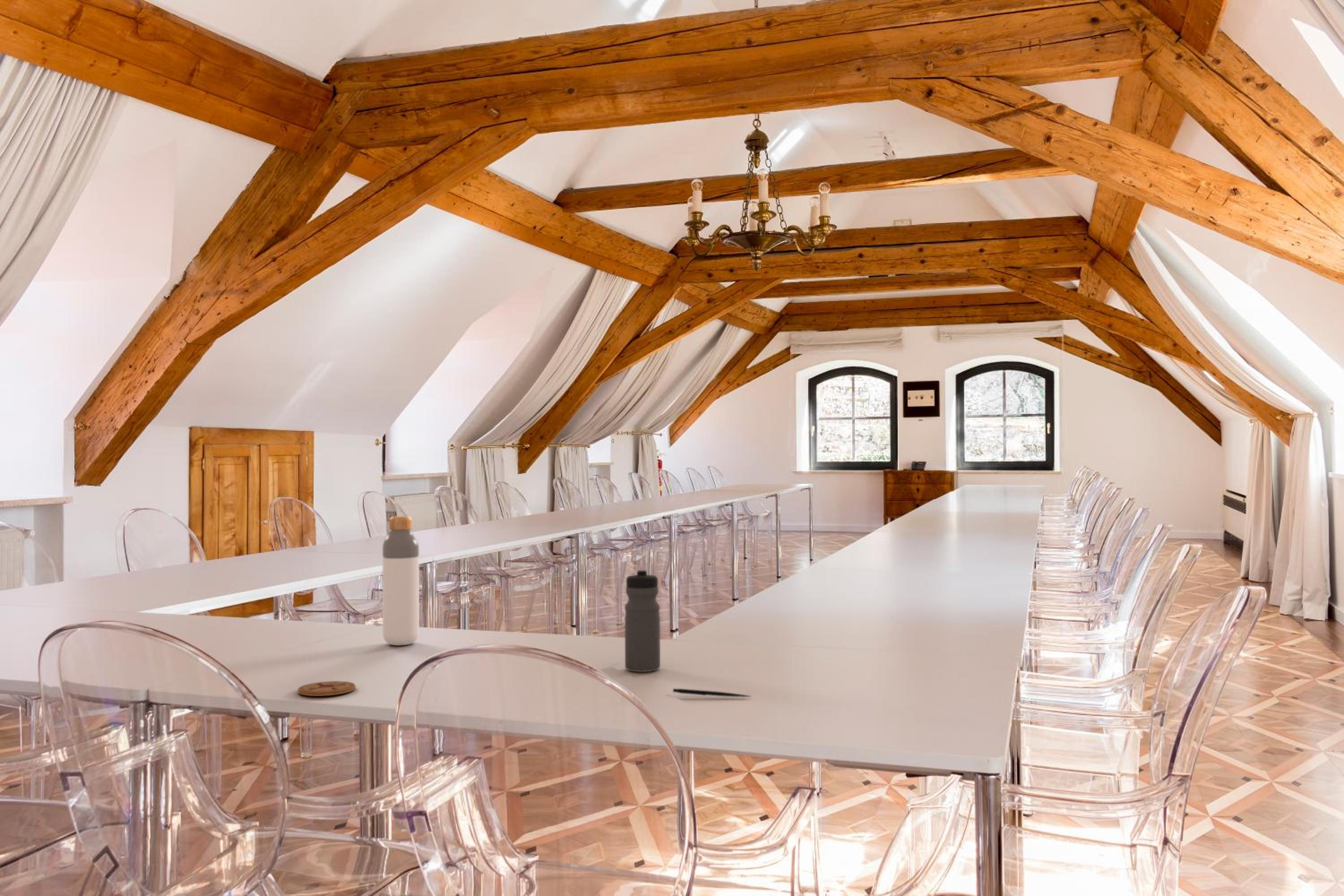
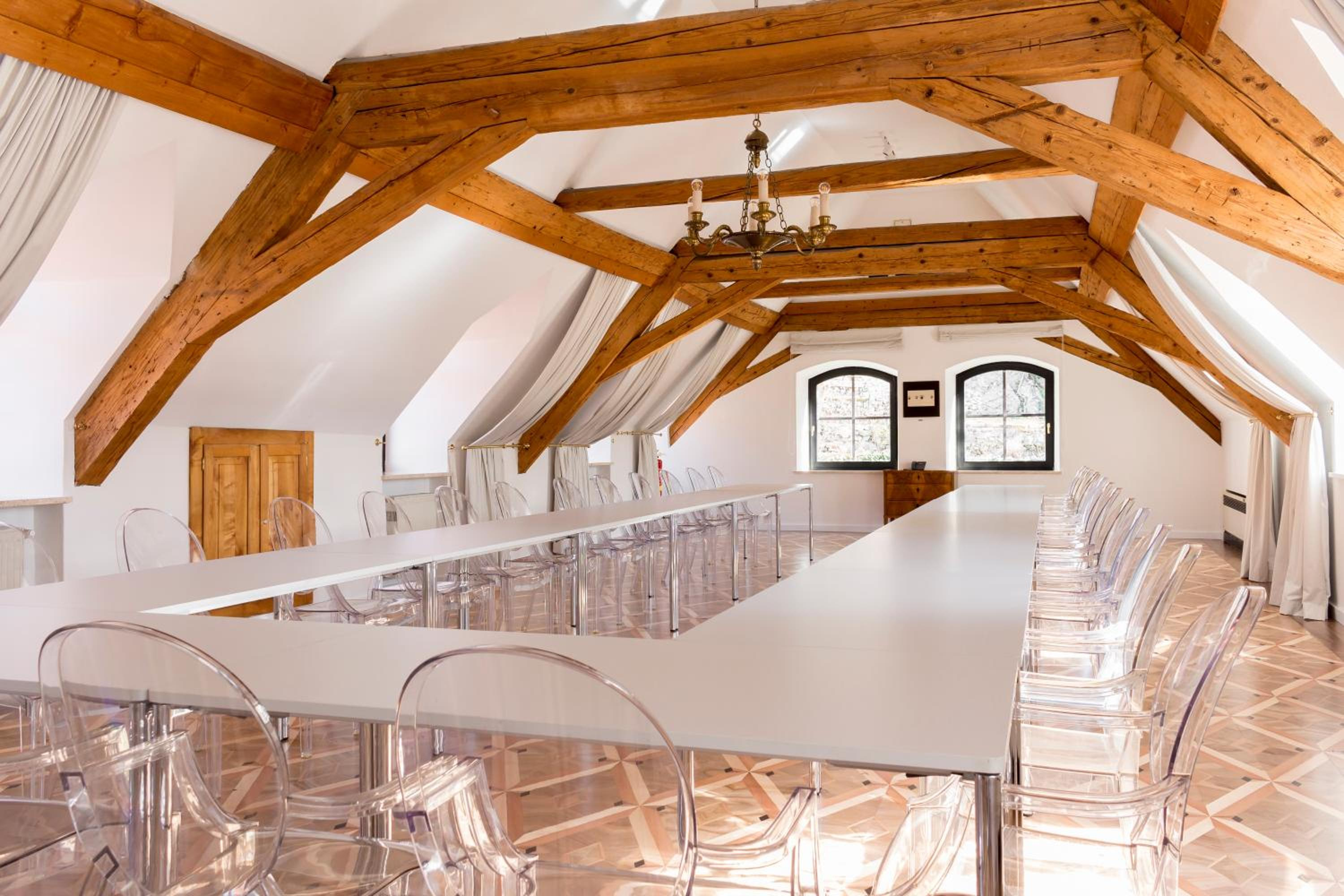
- bottle [382,516,420,646]
- coaster [297,681,356,697]
- pen [672,688,752,698]
- water bottle [624,568,661,672]
